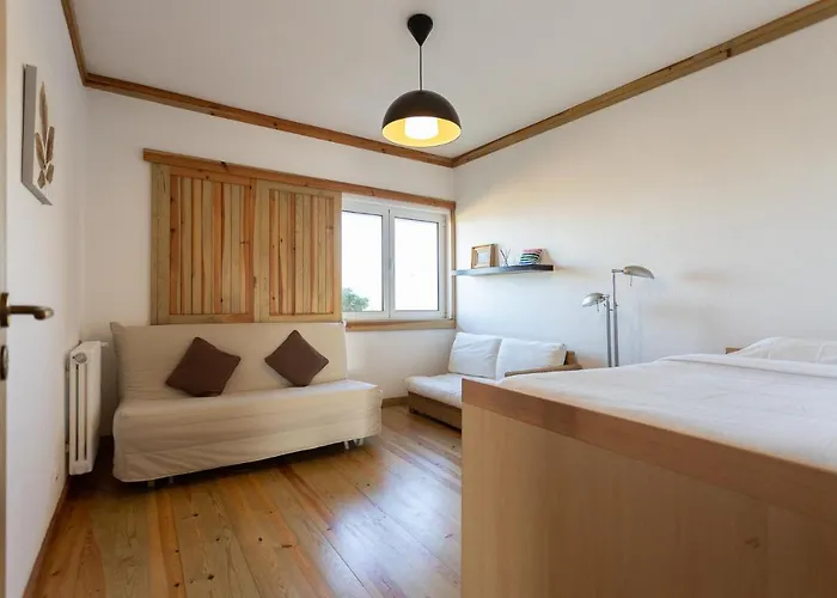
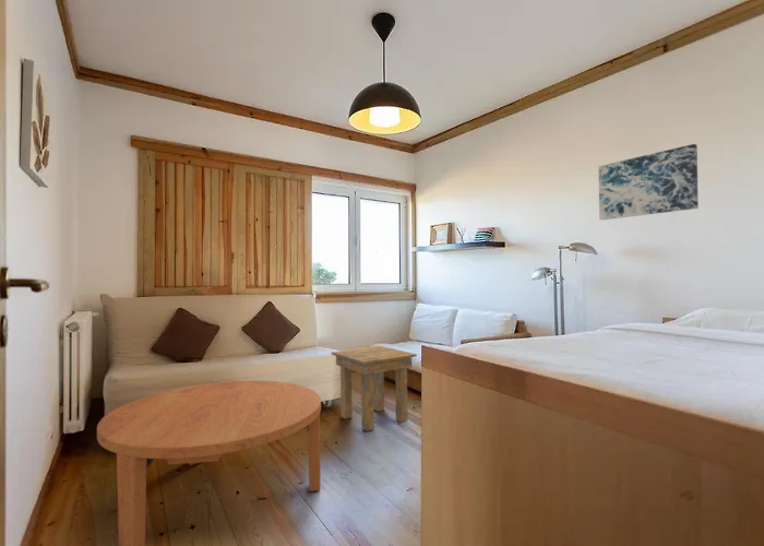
+ side table [331,345,418,432]
+ wall art [597,143,700,221]
+ coffee table [96,380,322,546]
